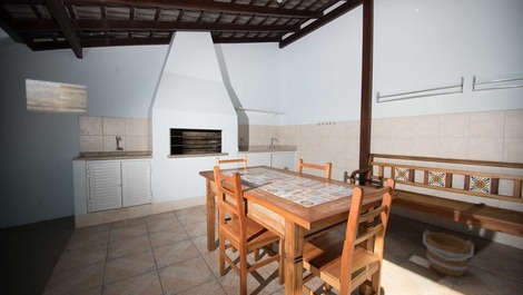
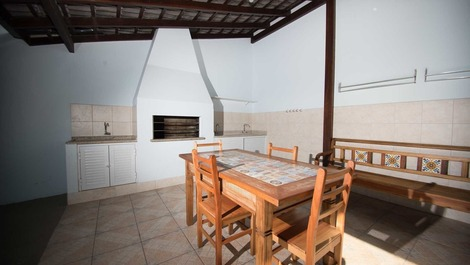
- wall art [24,78,88,115]
- bucket [422,228,475,278]
